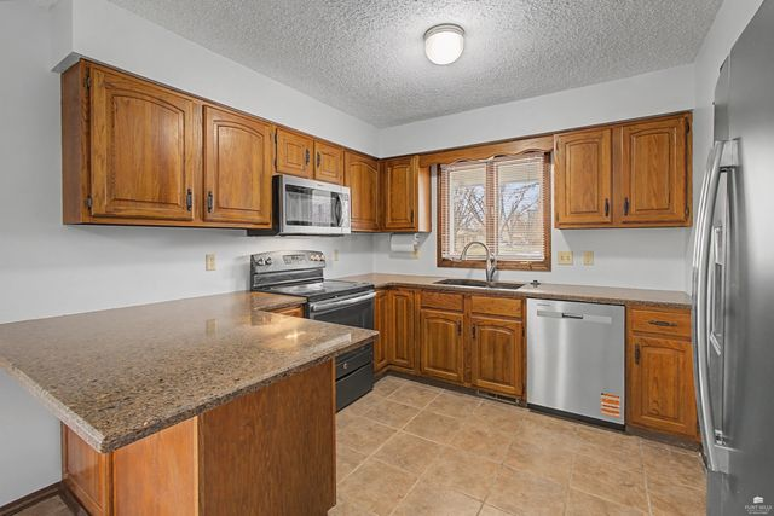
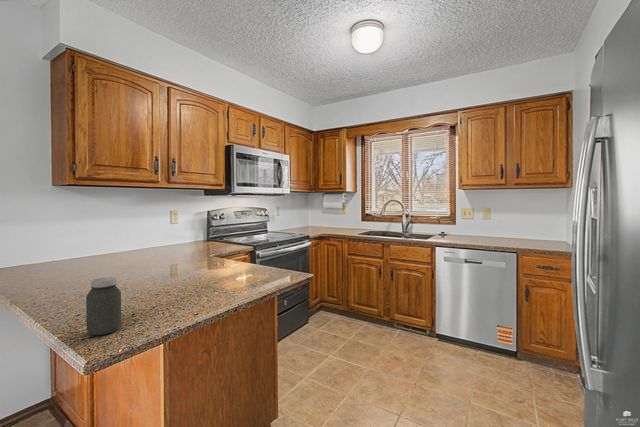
+ jar [85,276,122,336]
